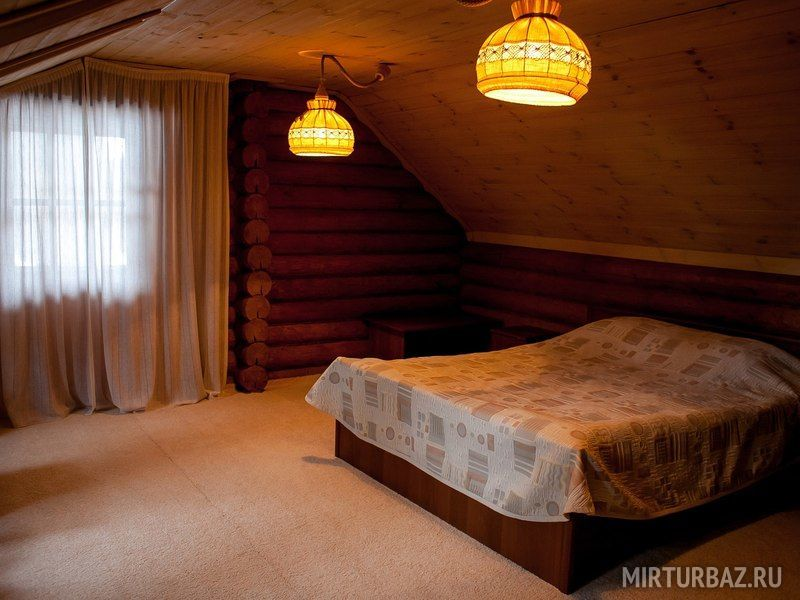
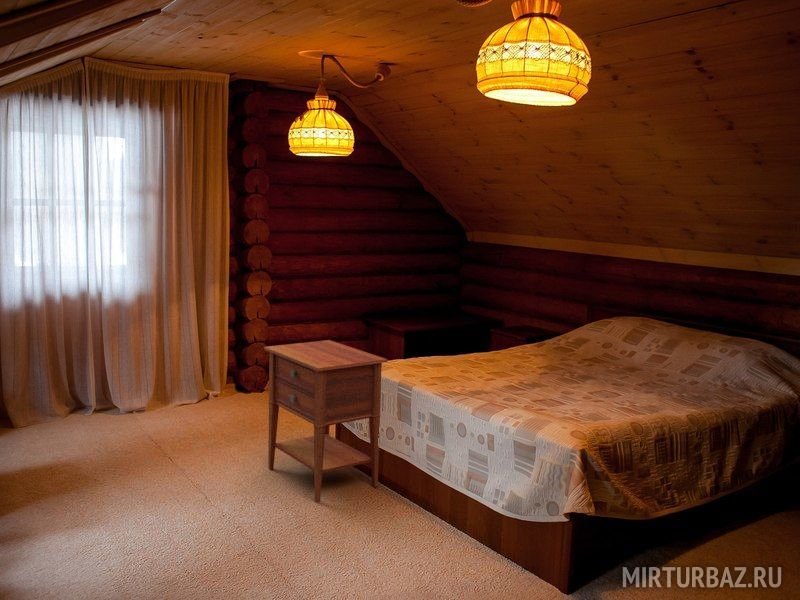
+ nightstand [263,339,389,503]
